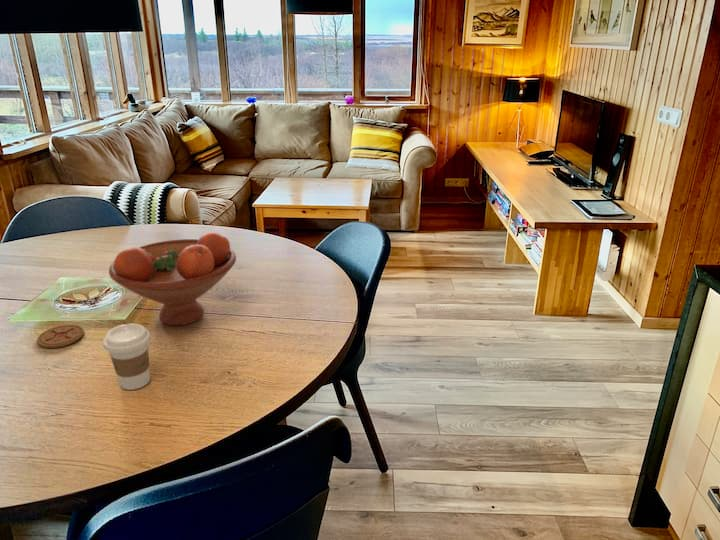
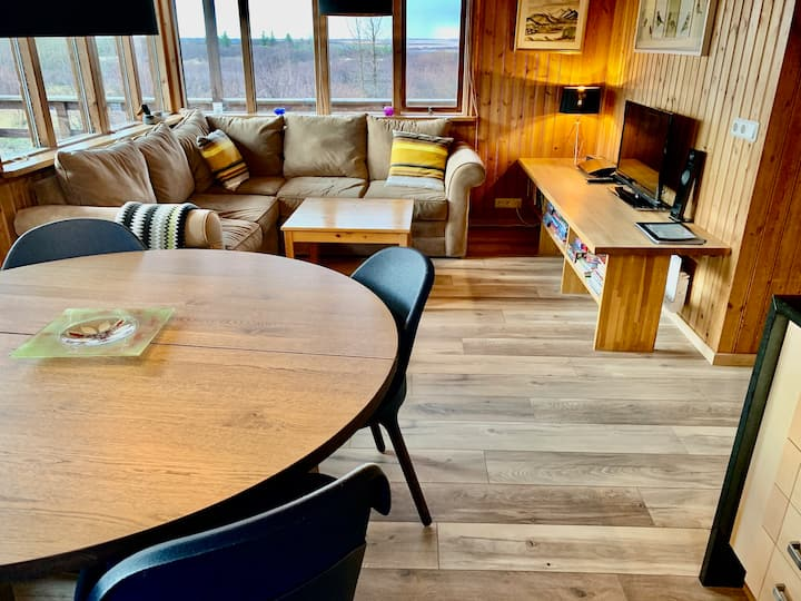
- fruit bowl [108,231,237,326]
- coaster [36,324,85,349]
- coffee cup [102,322,152,391]
